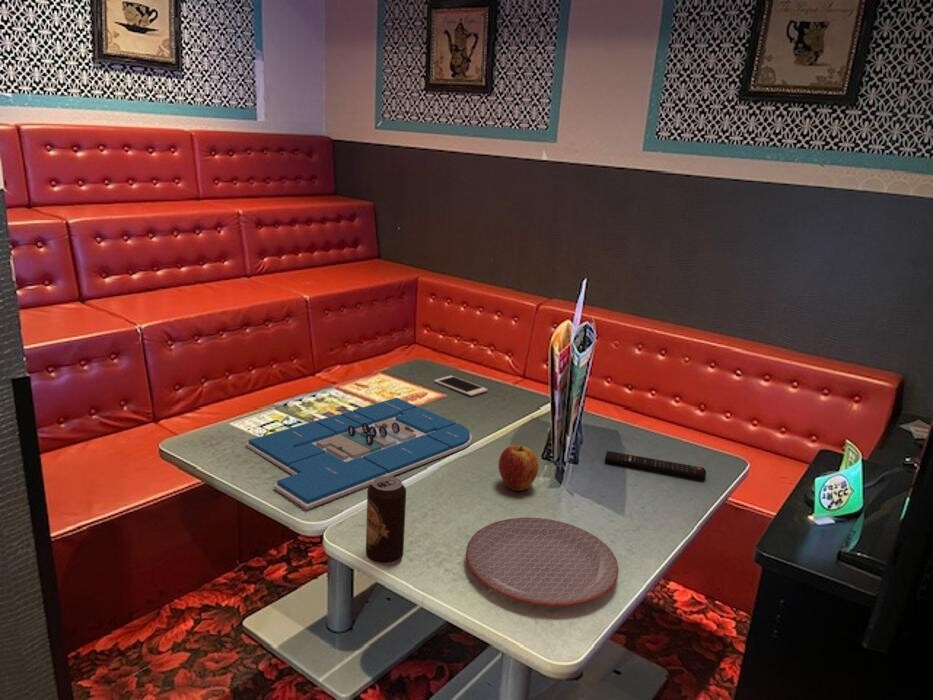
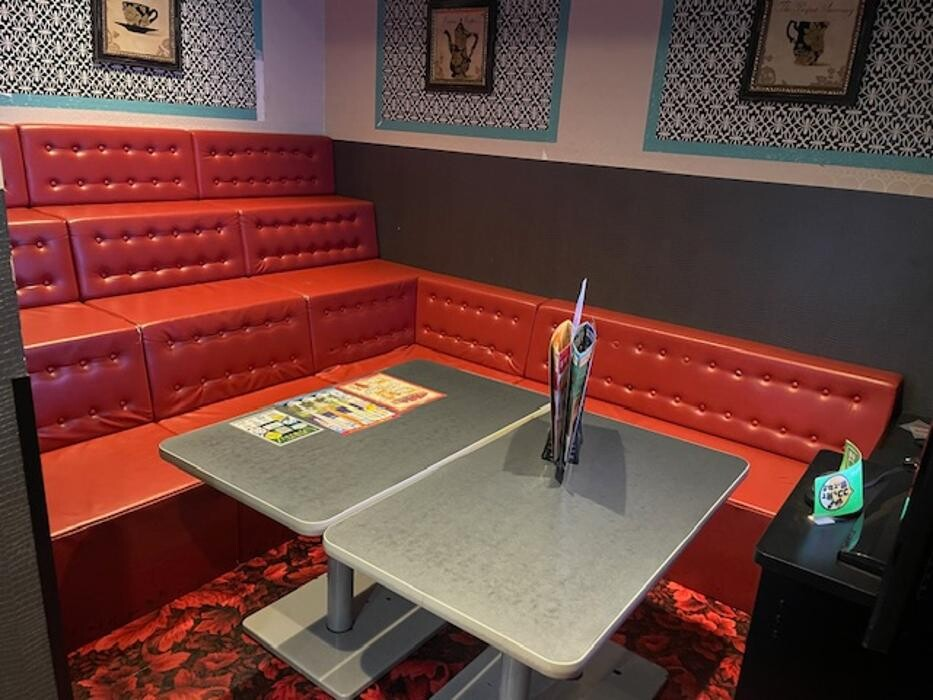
- apple [498,444,540,492]
- board game [244,397,473,510]
- plate [465,517,620,607]
- remote control [604,450,707,480]
- cell phone [433,375,489,397]
- beverage can [365,476,407,566]
